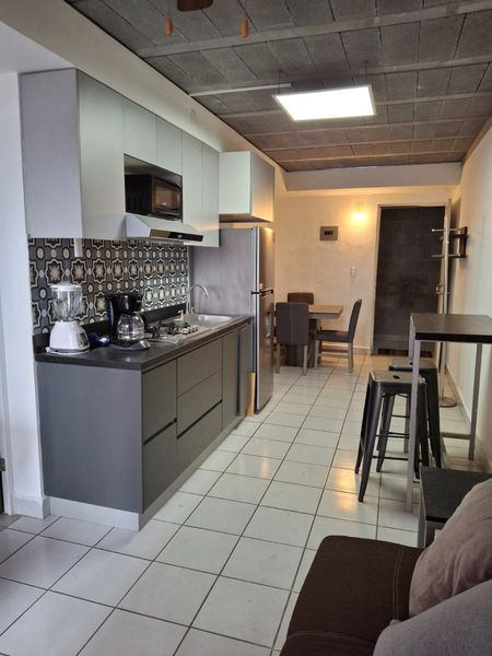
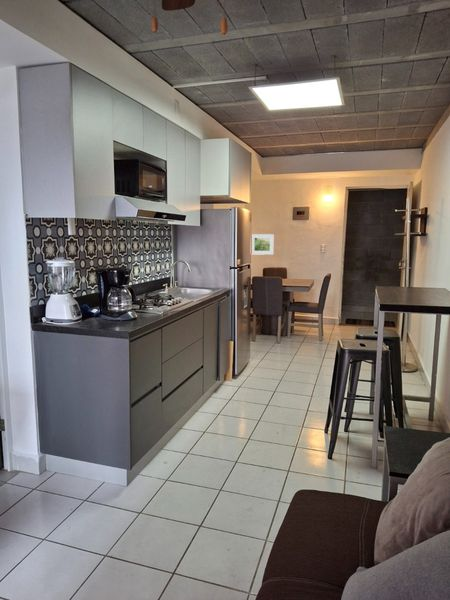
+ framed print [251,233,275,256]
